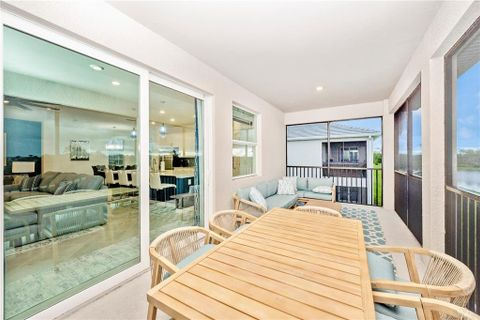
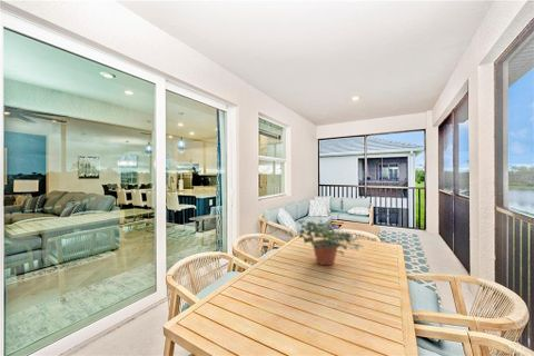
+ potted plant [296,219,365,266]
